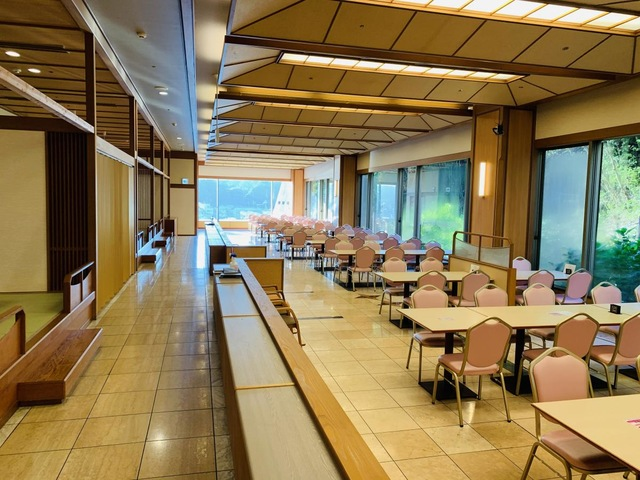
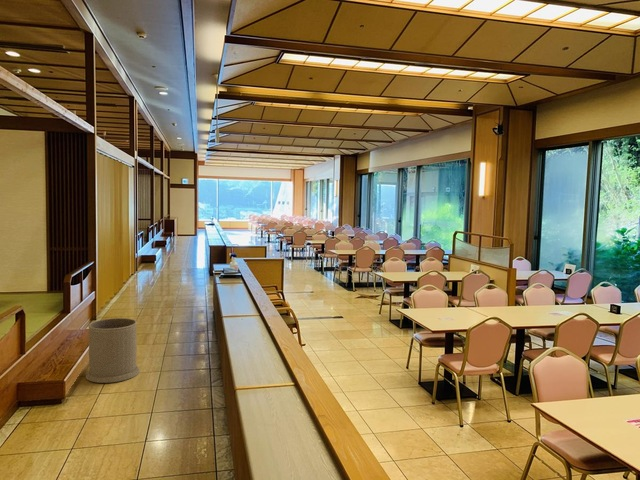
+ trash can [85,317,141,384]
